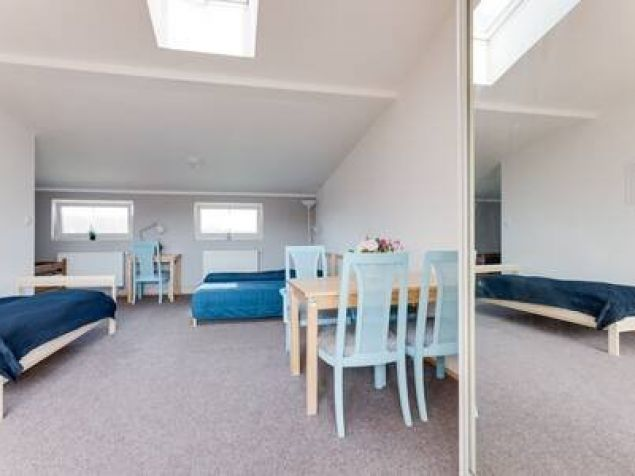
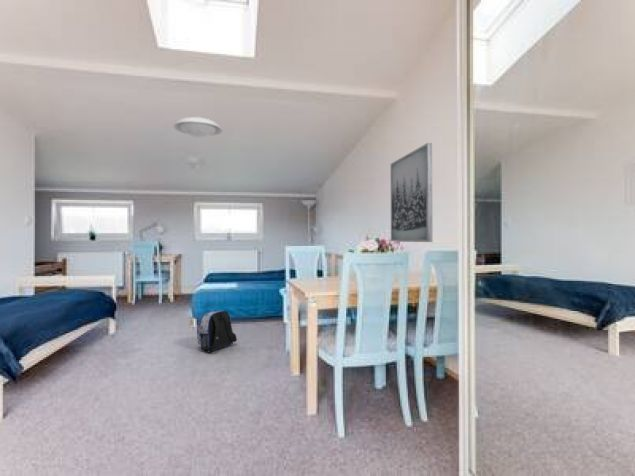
+ wall art [390,142,433,243]
+ ceiling light [172,116,223,138]
+ backpack [196,310,238,354]
